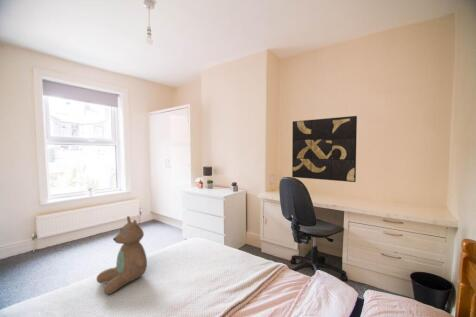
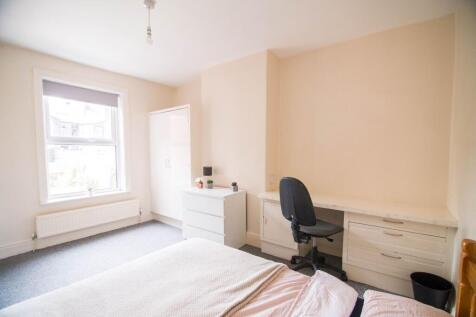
- teddy bear [96,215,148,295]
- wall art [291,115,358,183]
